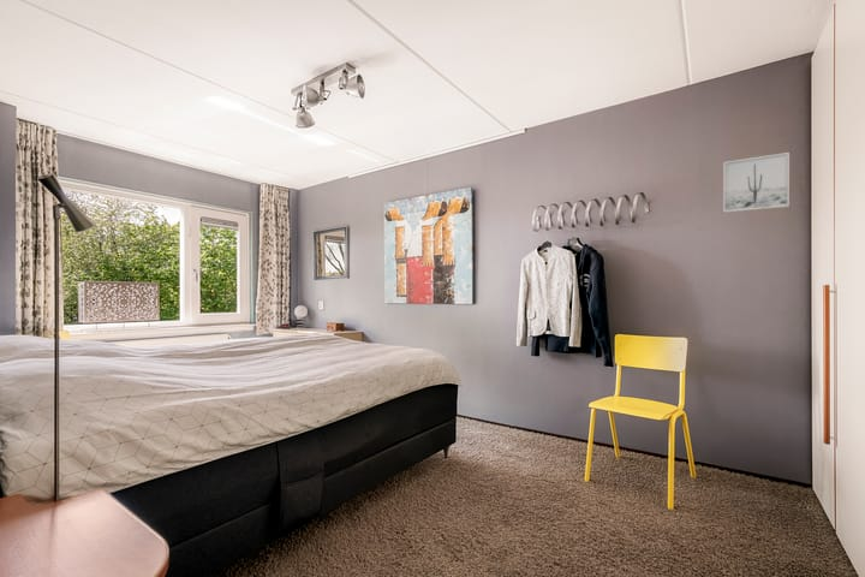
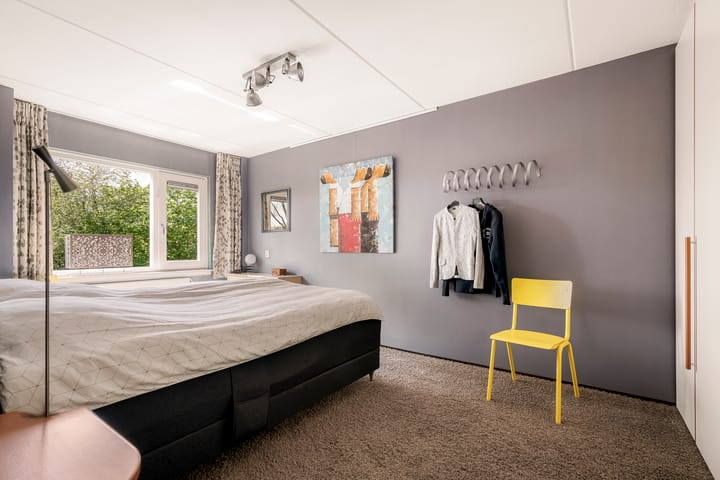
- wall art [722,151,791,214]
